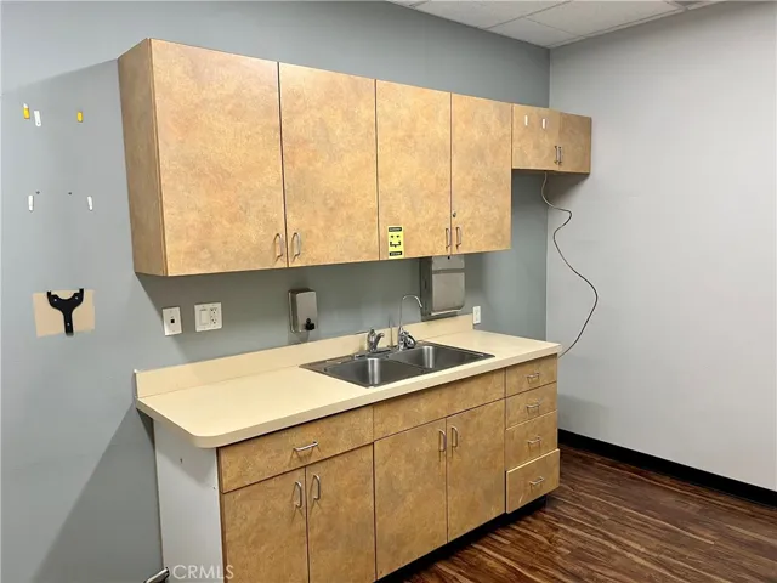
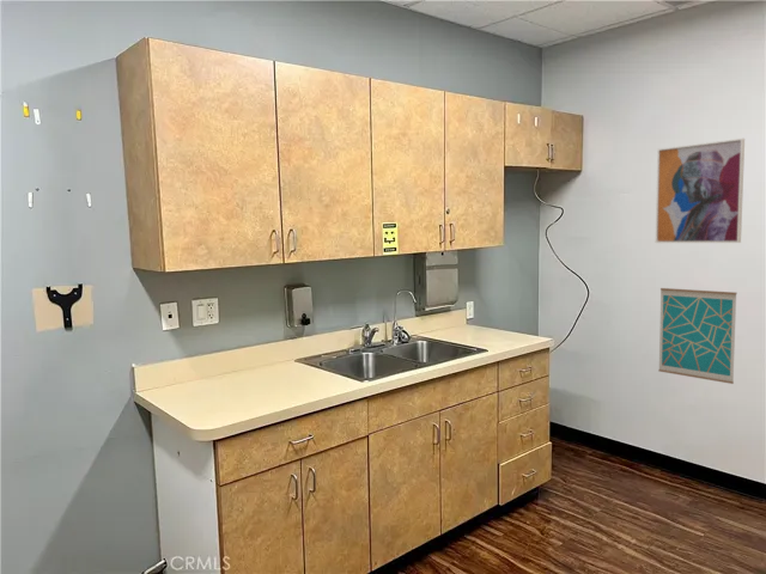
+ wall art [657,287,737,385]
+ wall art [655,138,746,244]
